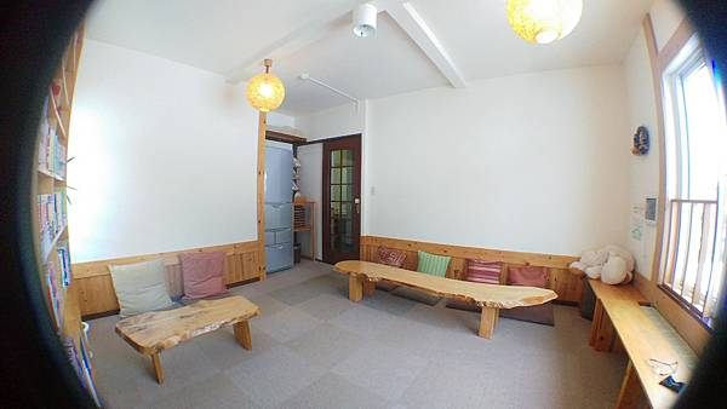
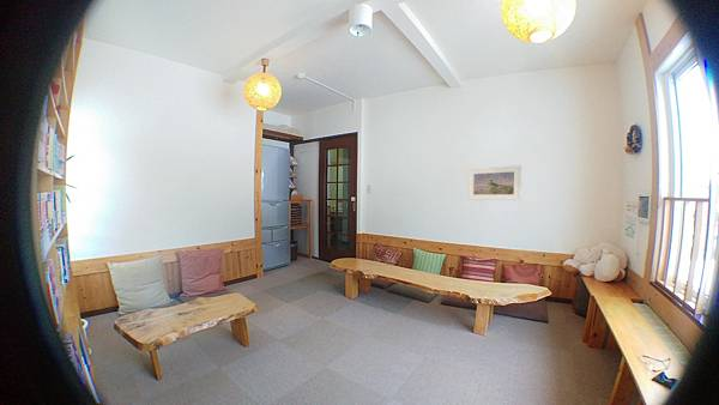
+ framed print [466,164,522,201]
